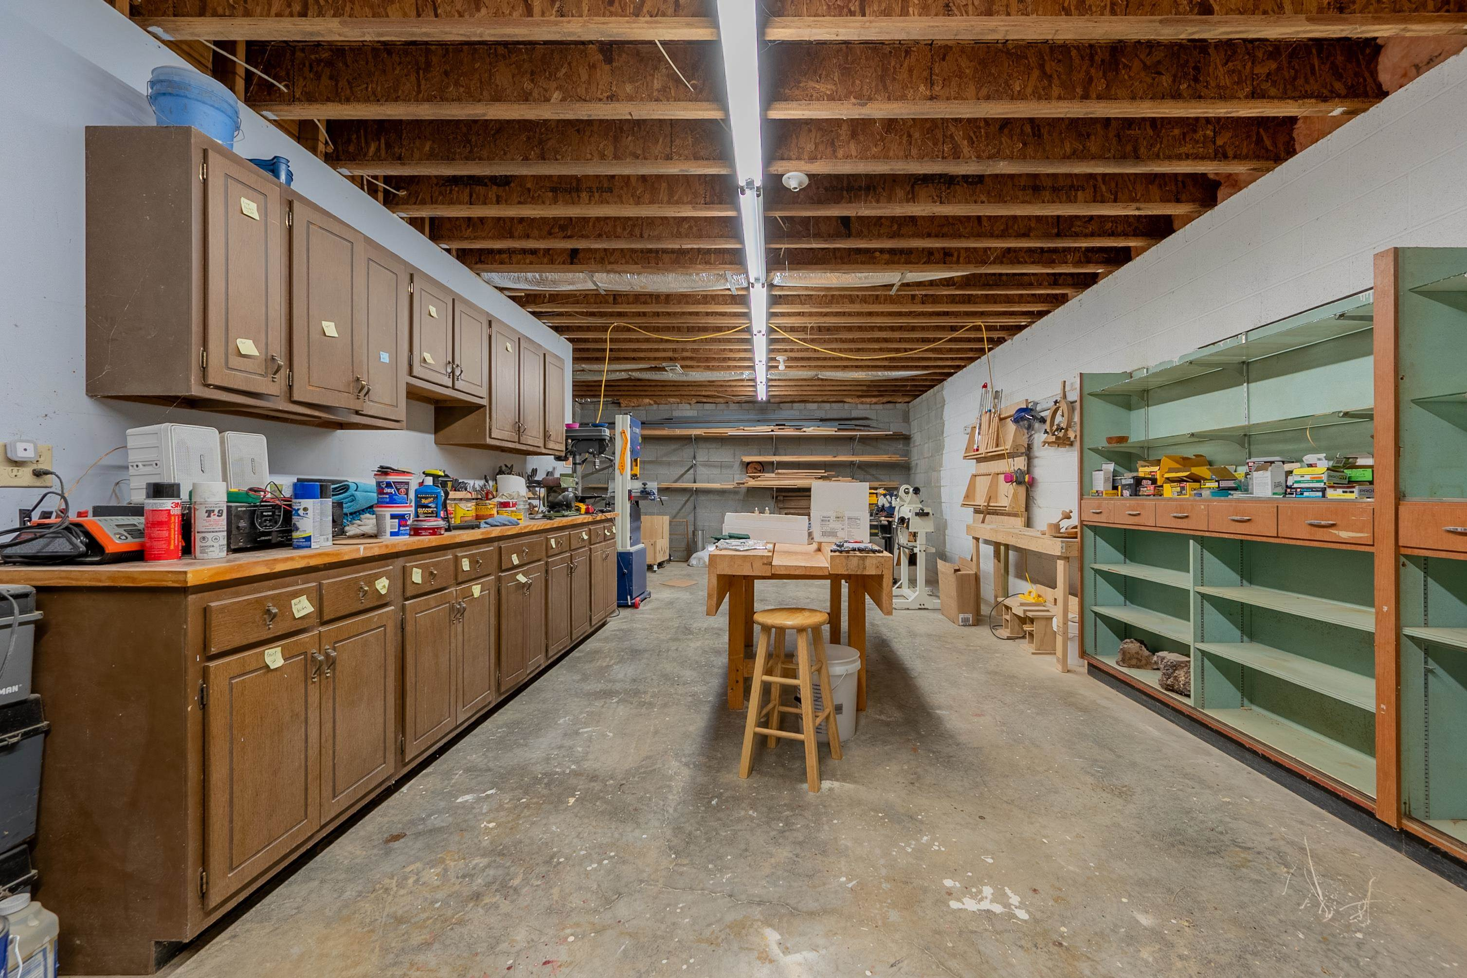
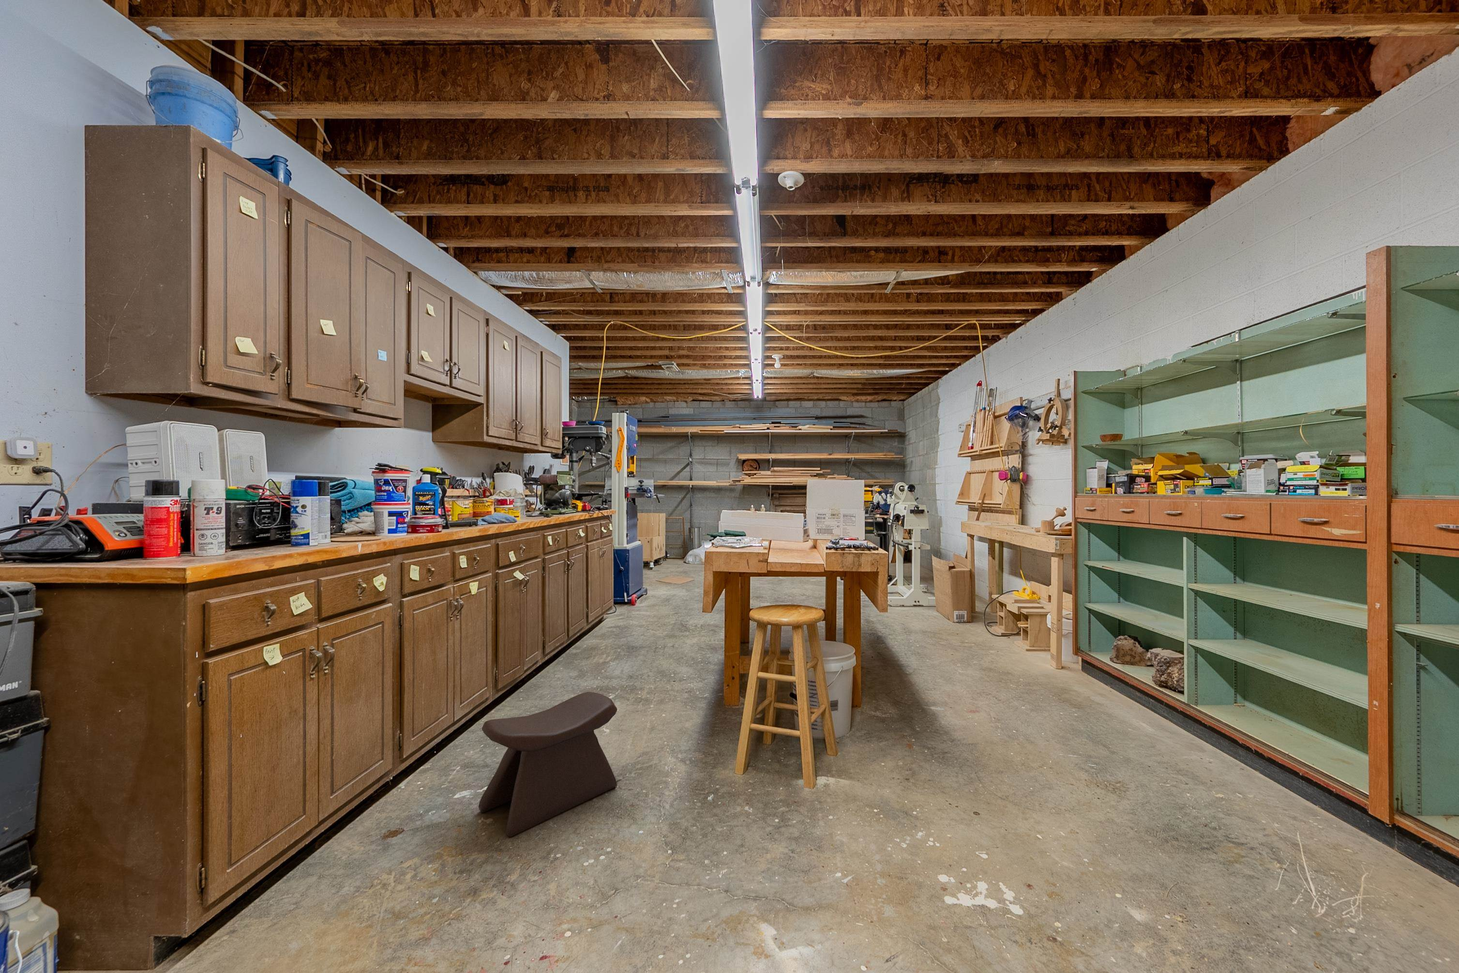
+ stool [478,692,618,837]
